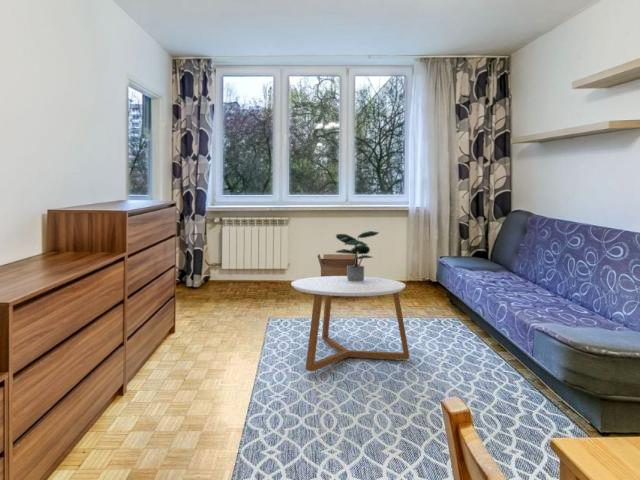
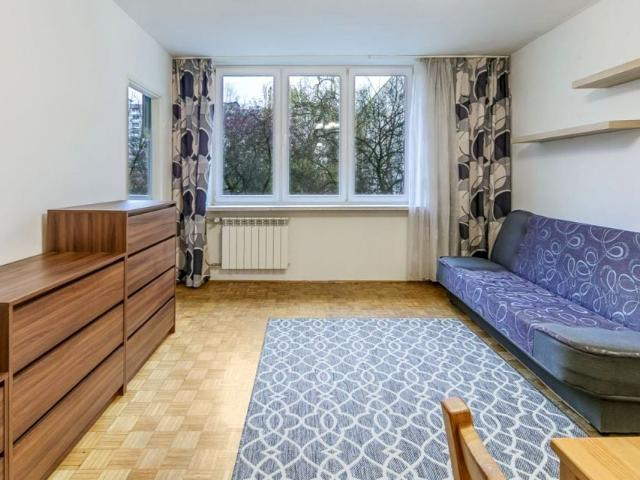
- potted plant [335,230,380,281]
- coffee table [290,276,410,372]
- cardboard box [317,253,364,277]
